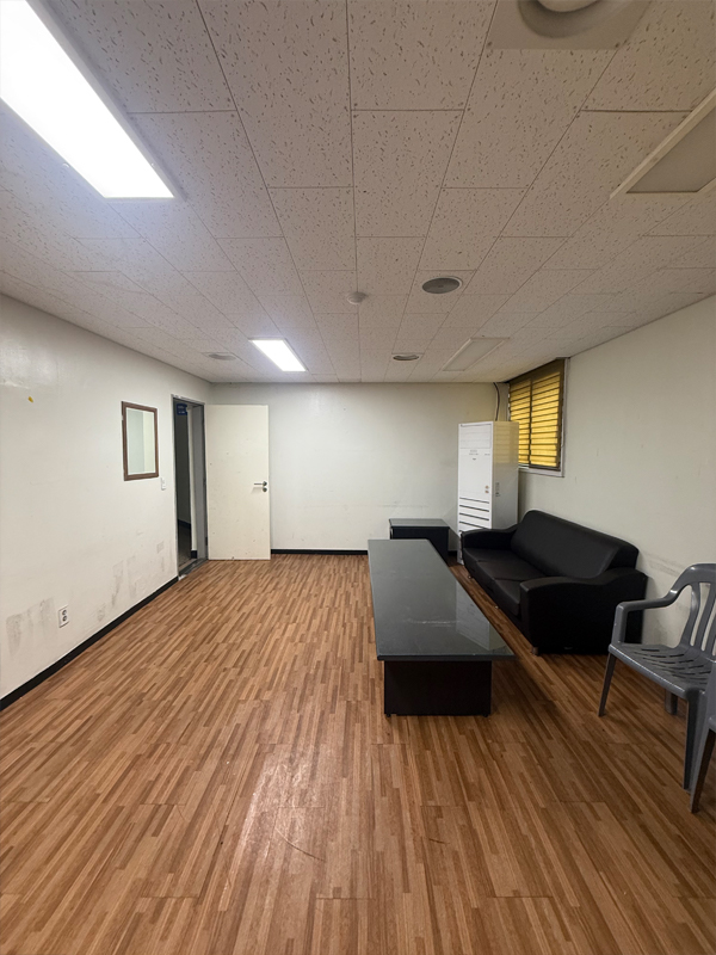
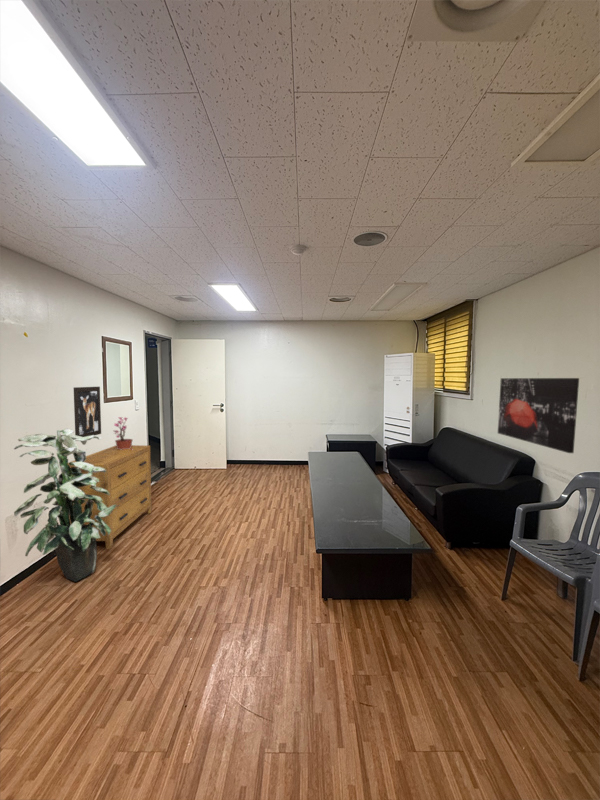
+ wall art [497,377,580,454]
+ potted plant [113,416,134,450]
+ dresser [65,444,153,550]
+ indoor plant [13,428,116,583]
+ wall art [73,386,102,437]
